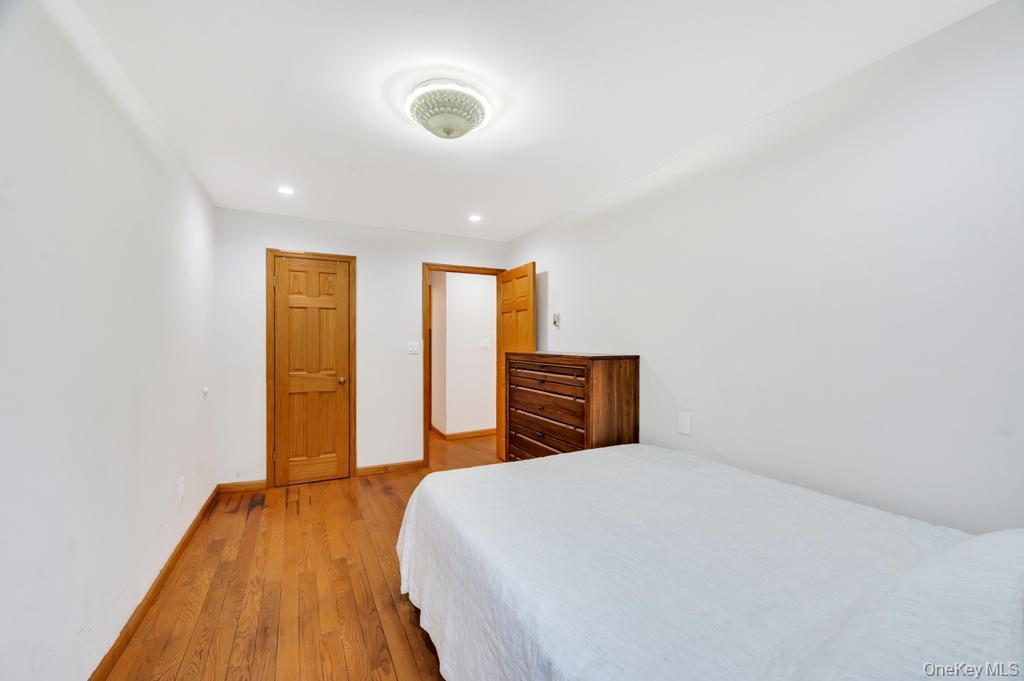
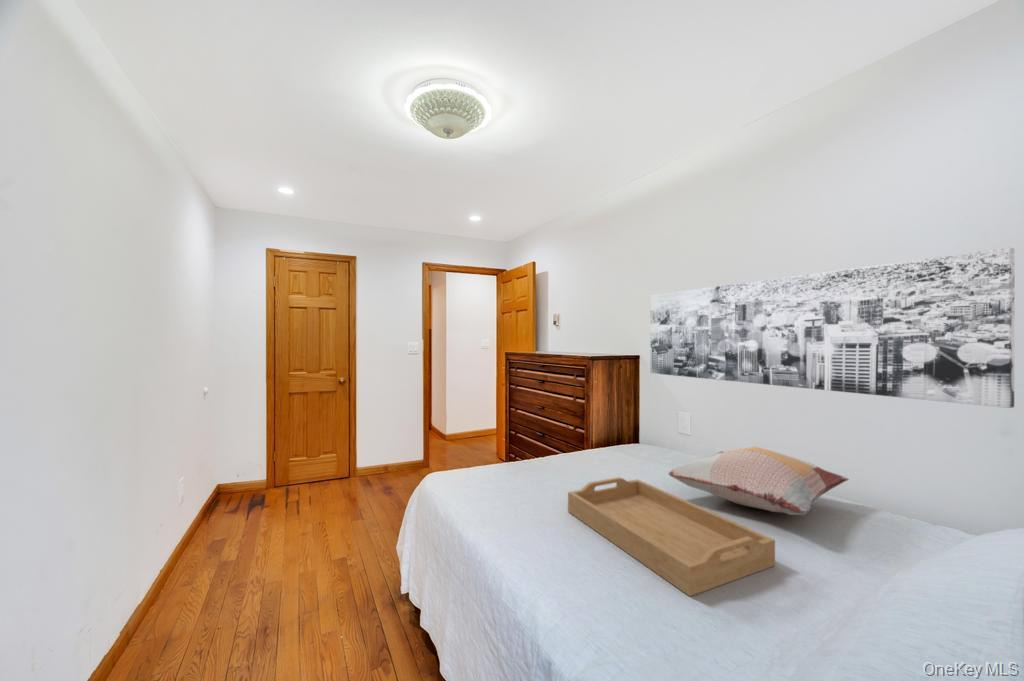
+ serving tray [567,476,776,597]
+ wall art [650,246,1015,409]
+ decorative pillow [667,446,850,516]
